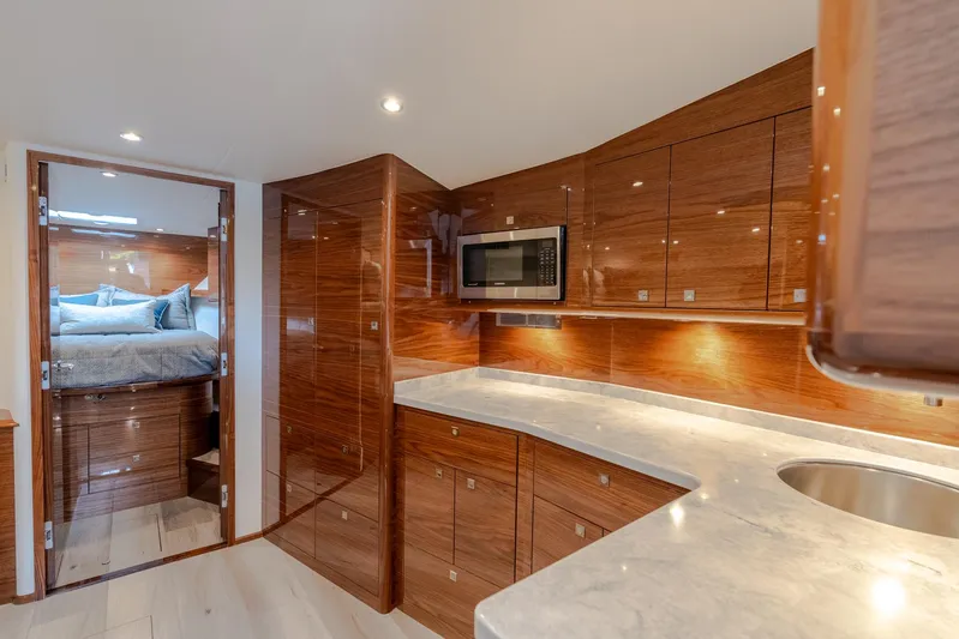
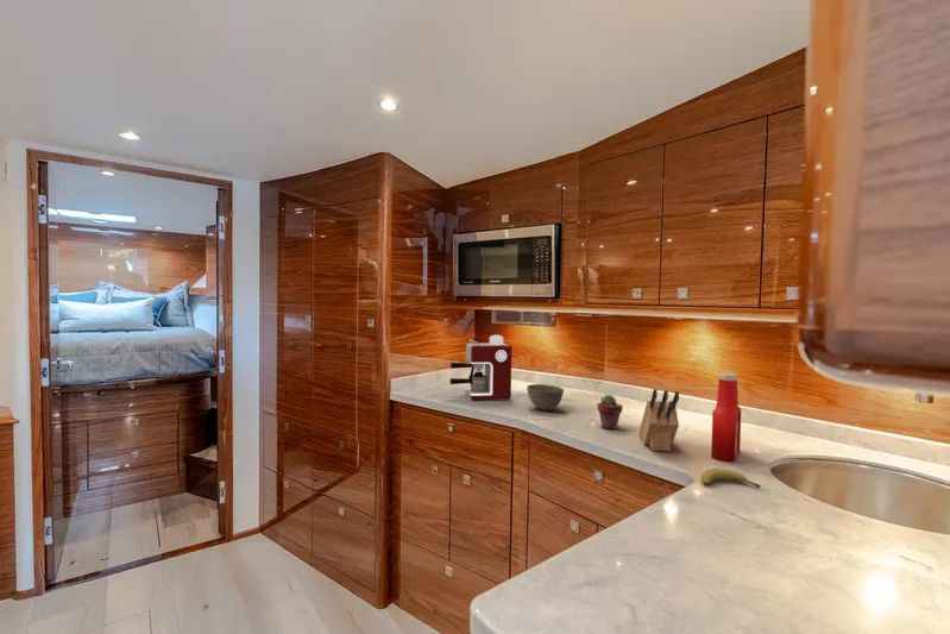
+ knife block [637,388,680,453]
+ fruit [700,467,761,489]
+ potted succulent [596,394,624,431]
+ coffee maker [448,333,512,401]
+ soap bottle [710,372,742,463]
+ bowl [526,383,565,412]
